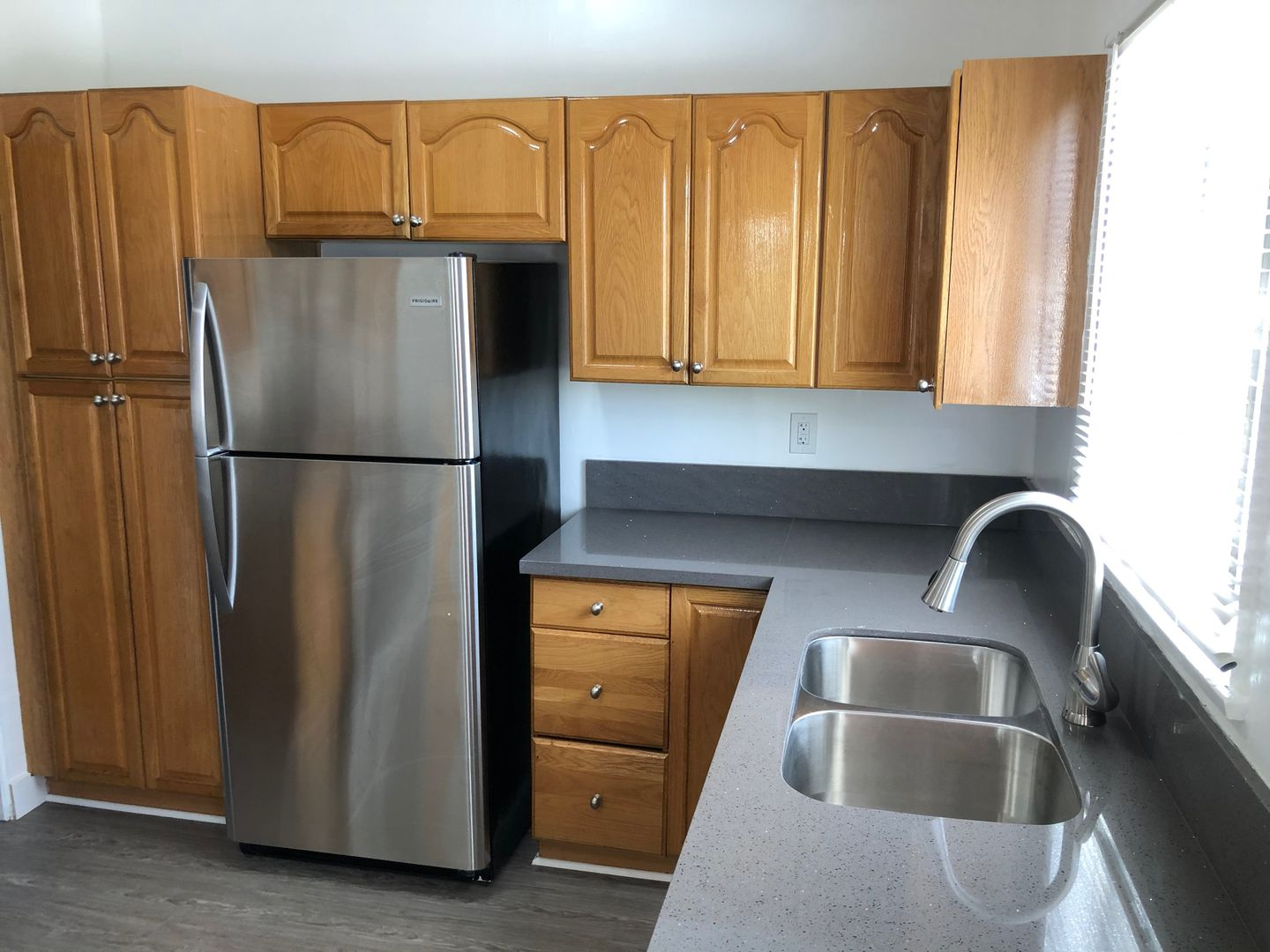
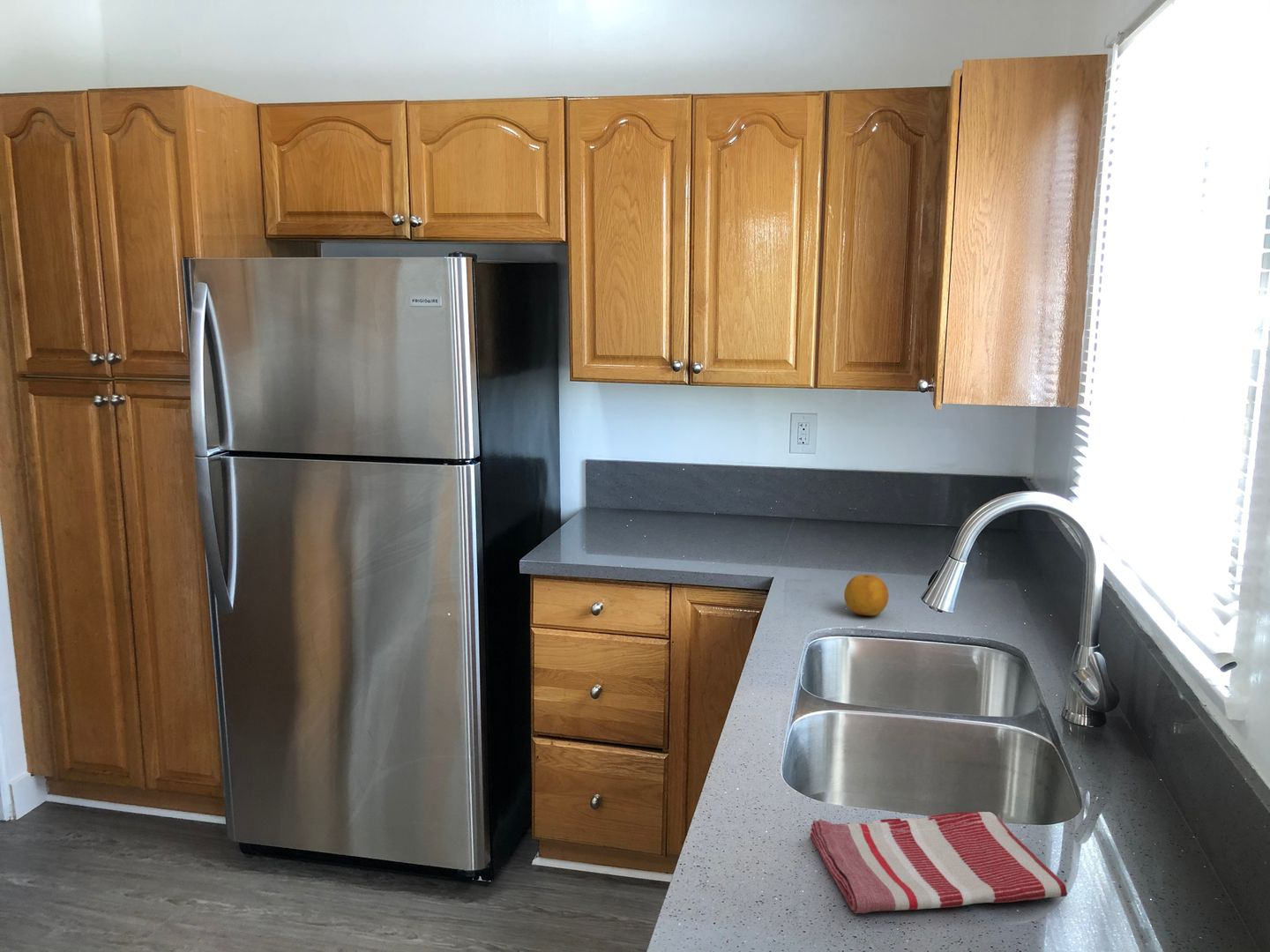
+ fruit [843,574,890,616]
+ dish towel [810,811,1068,914]
